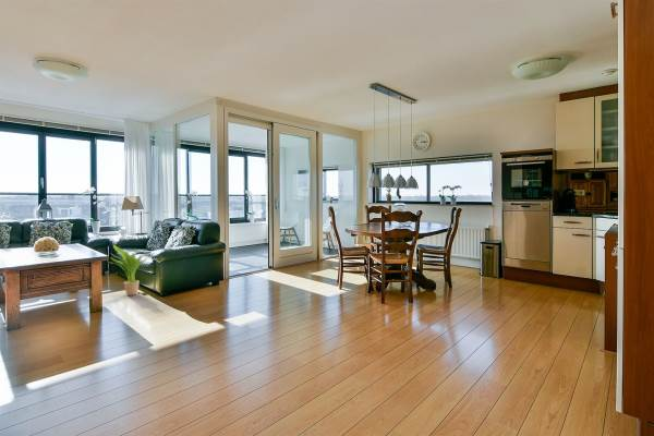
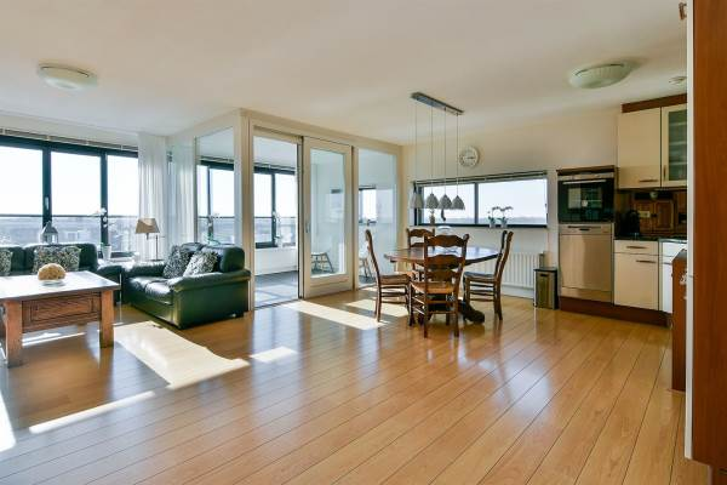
- potted plant [108,243,150,296]
